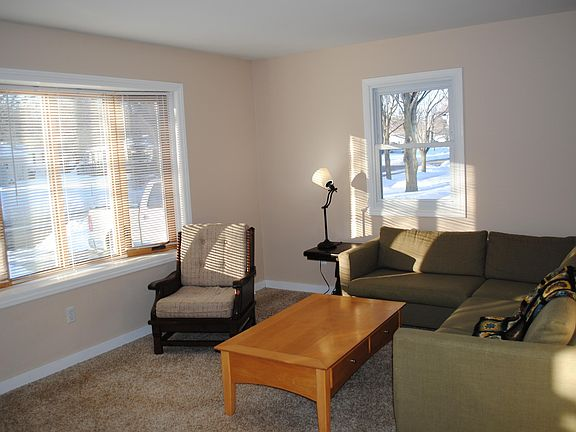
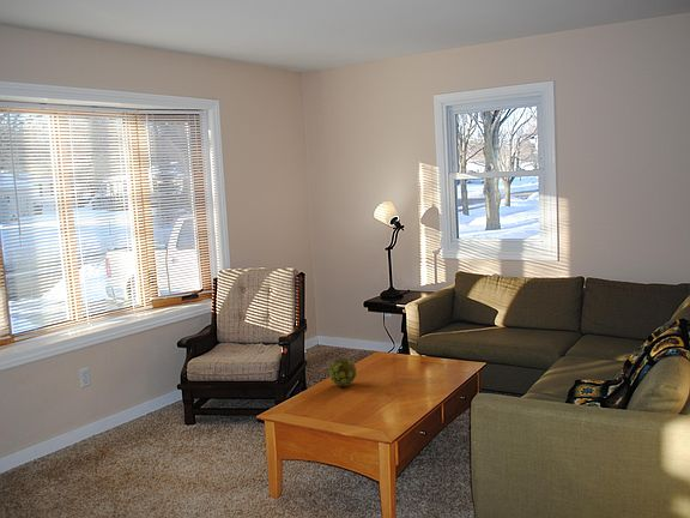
+ decorative ball [327,356,357,387]
